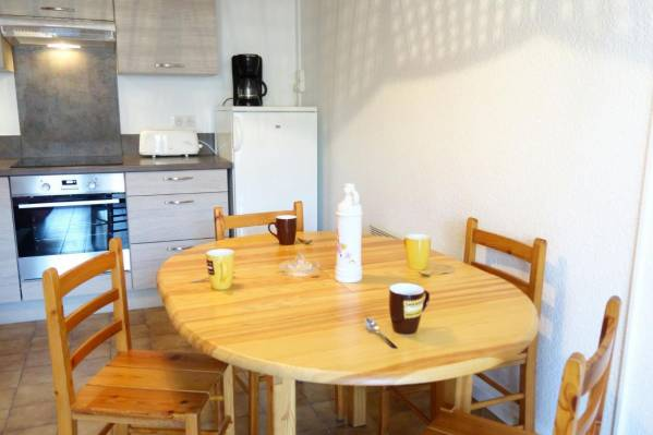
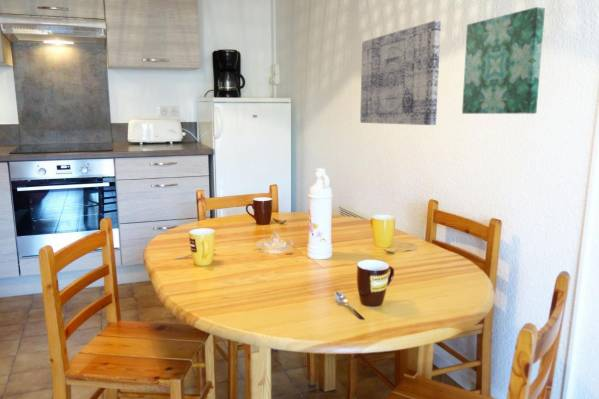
+ wall art [359,20,442,126]
+ wall art [461,6,546,115]
